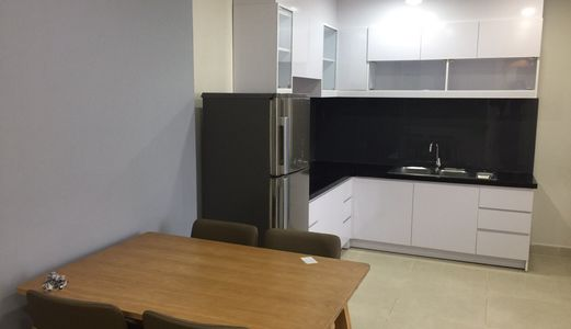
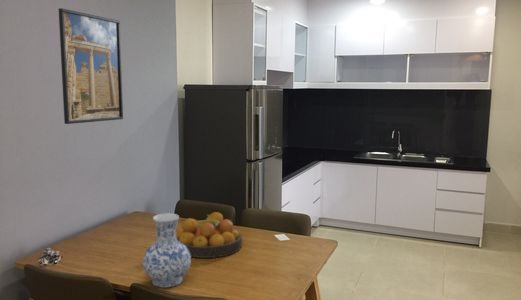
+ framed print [58,7,124,125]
+ fruit bowl [176,211,243,259]
+ vase [142,212,192,289]
